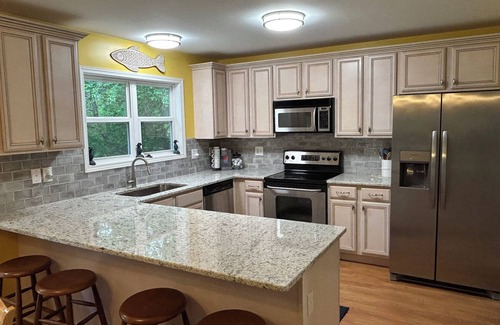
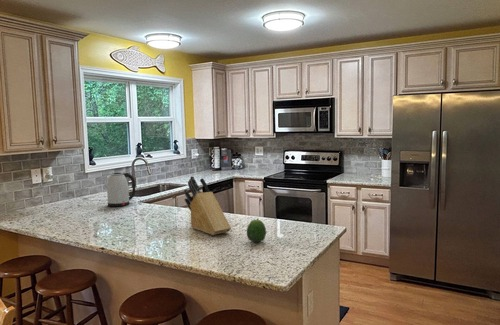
+ knife block [183,175,232,236]
+ fruit [246,217,267,243]
+ kettle [106,172,136,207]
